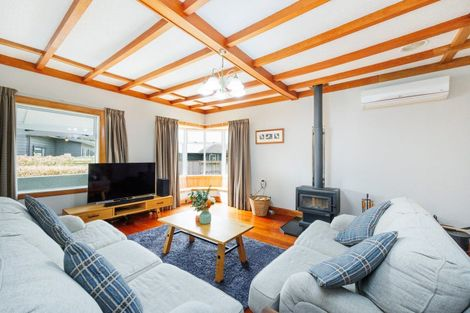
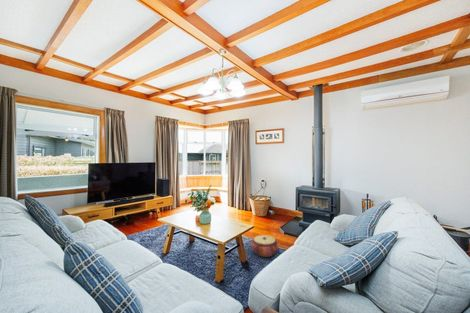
+ woven basket [250,234,279,258]
